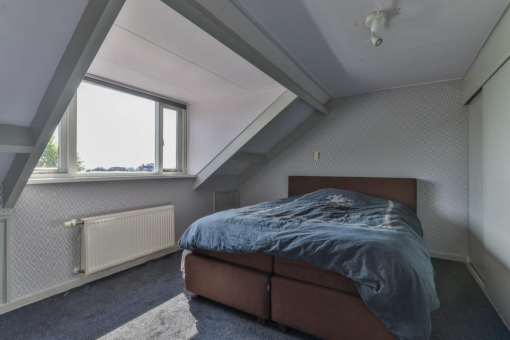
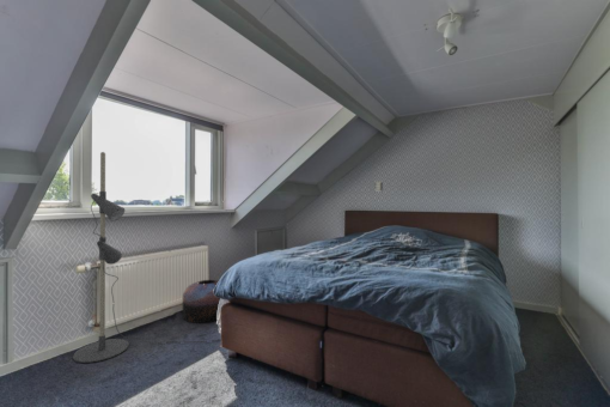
+ pouf [182,279,221,324]
+ floor lamp [72,151,220,364]
